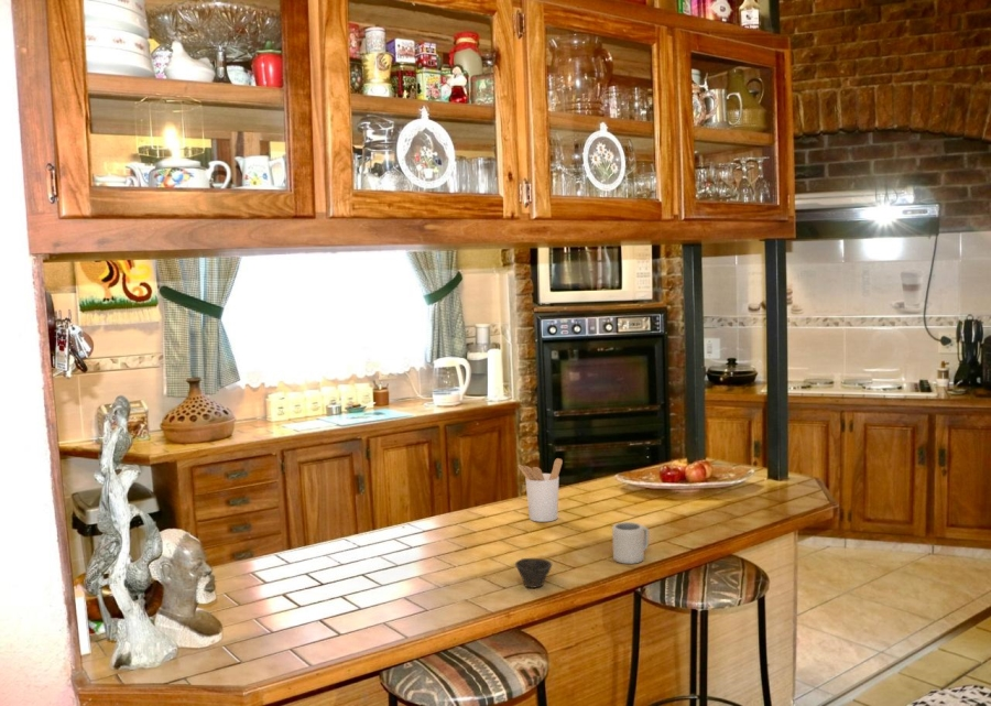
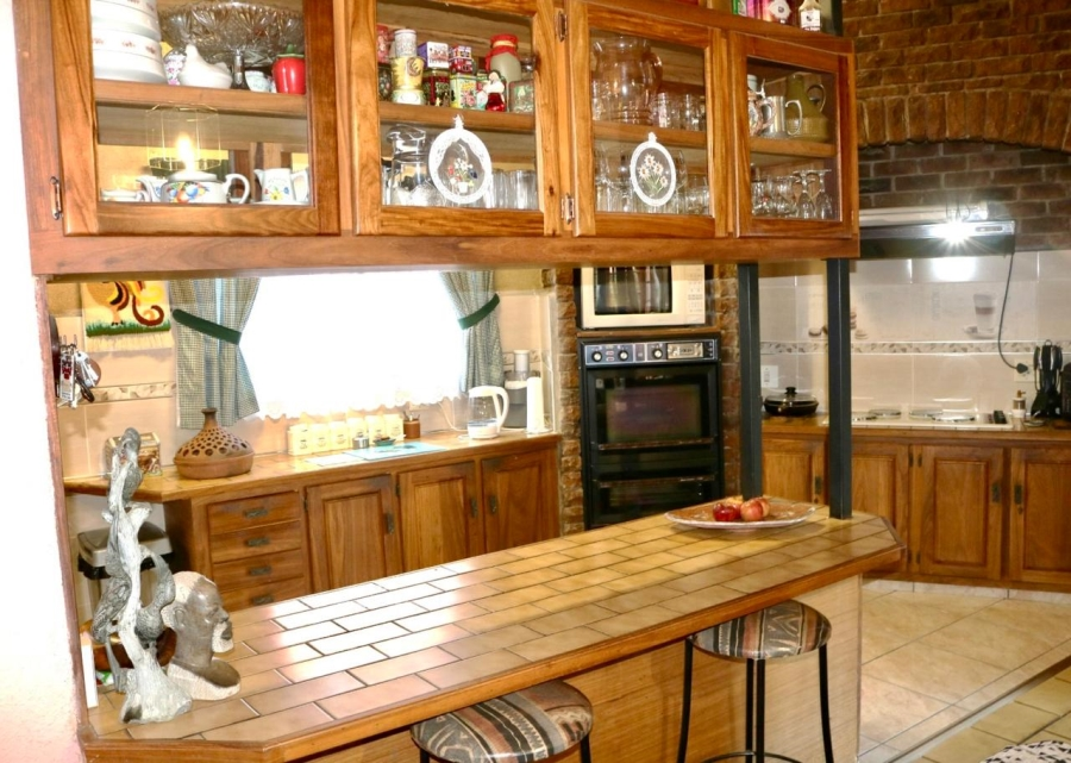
- cup [611,521,650,565]
- utensil holder [518,457,564,523]
- cup [514,557,553,589]
